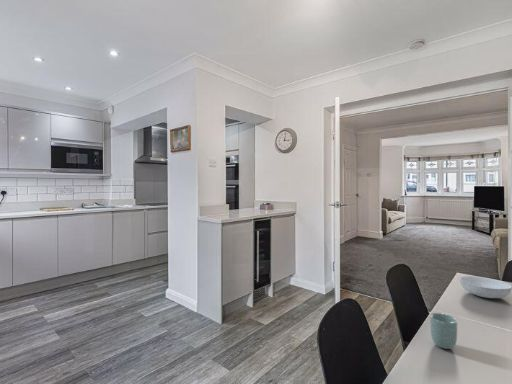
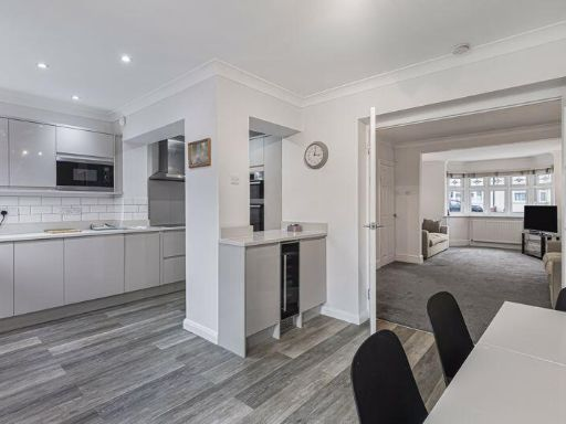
- serving bowl [459,275,512,299]
- cup [429,312,458,350]
